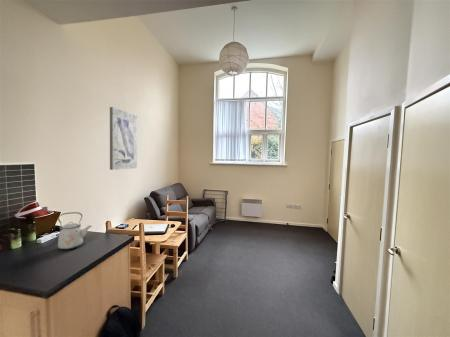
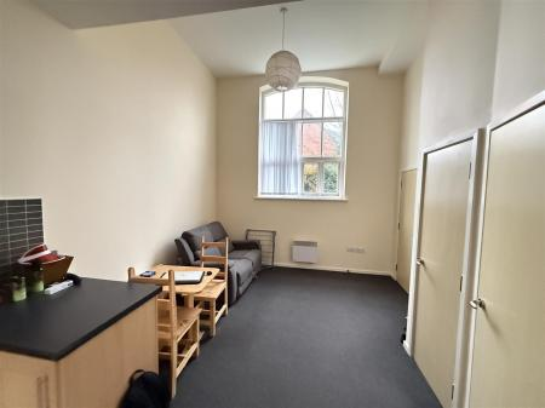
- kettle [57,211,93,251]
- wall art [109,106,138,171]
